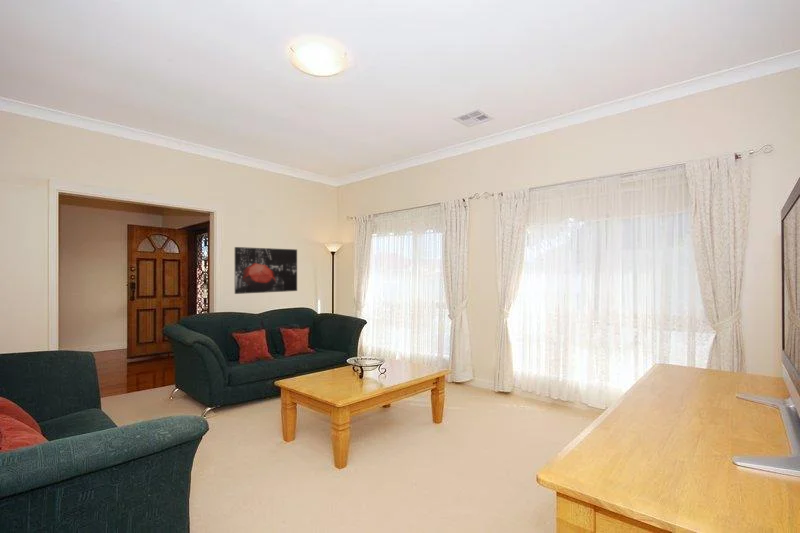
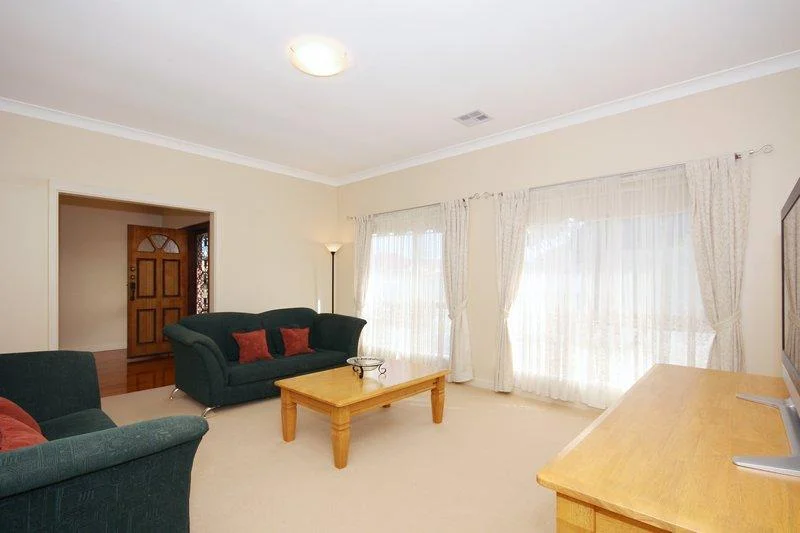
- wall art [234,246,298,295]
